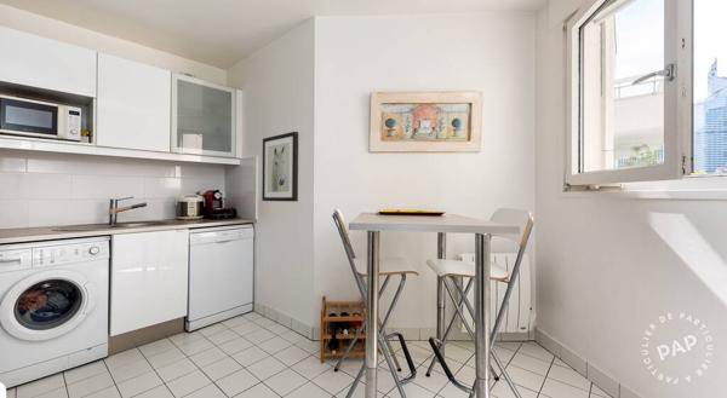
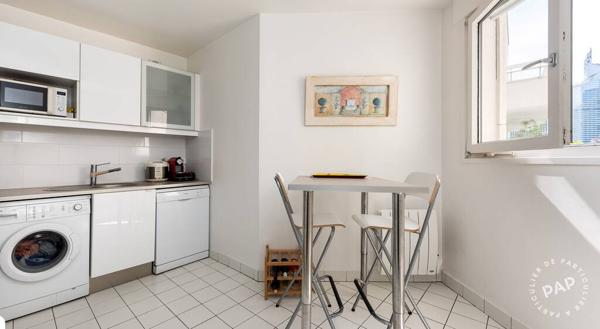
- wall art [261,131,299,203]
